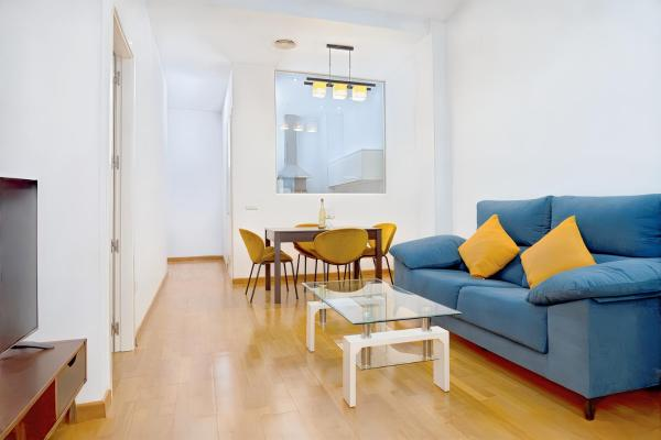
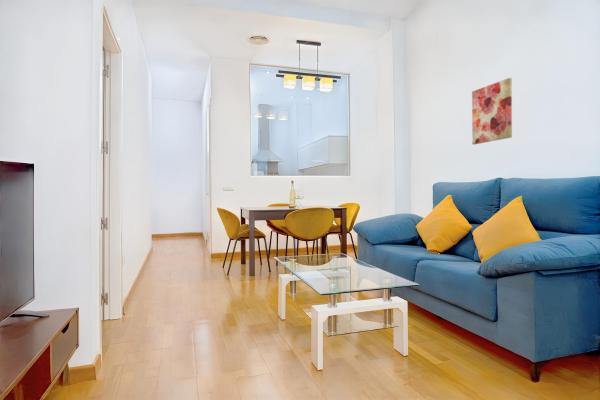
+ wall art [471,77,513,145]
